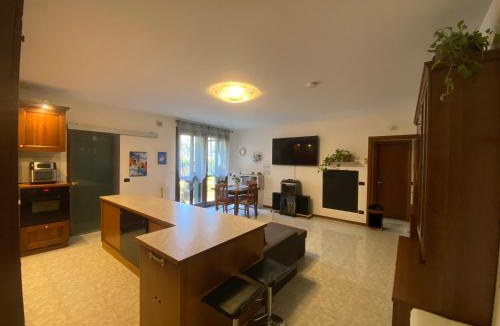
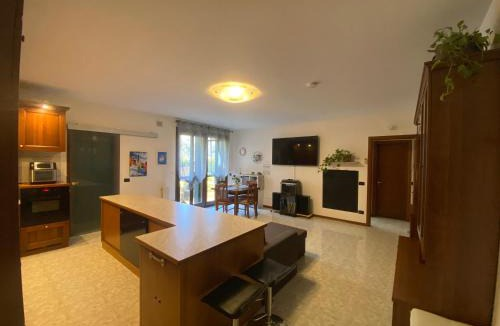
- trash can [366,203,386,232]
